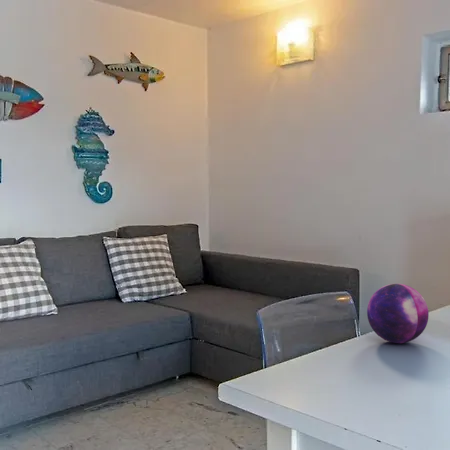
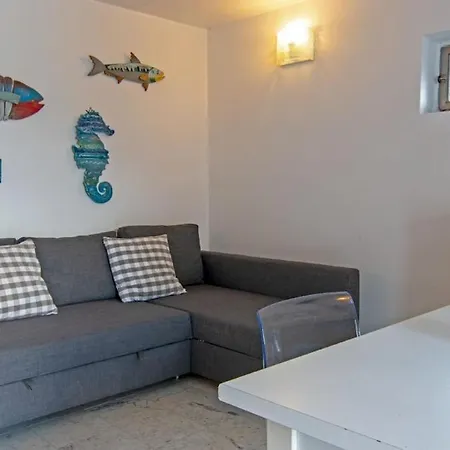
- decorative orb [366,283,430,344]
